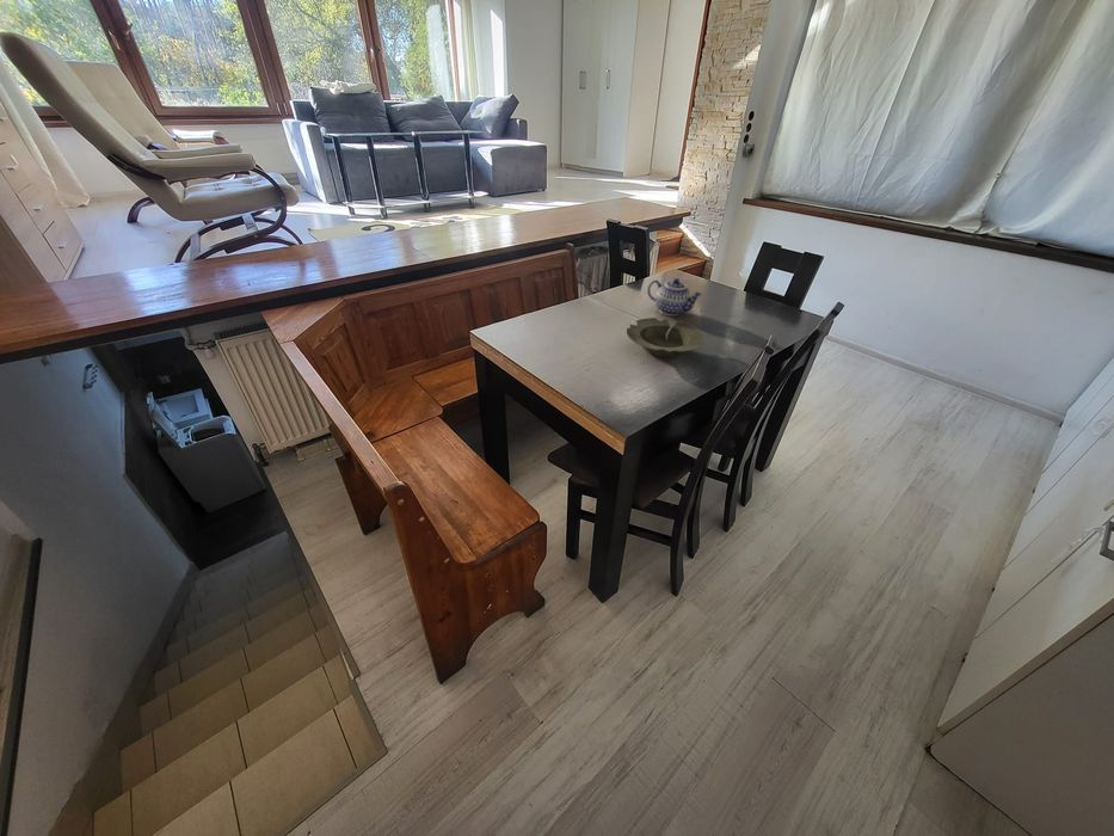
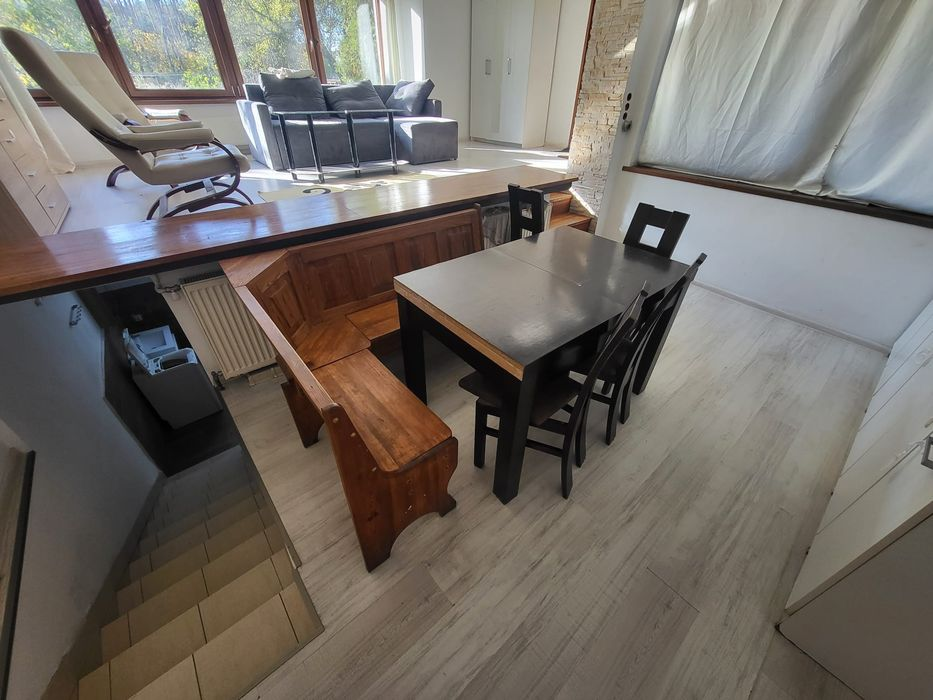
- bowl [626,316,706,358]
- teapot [646,277,703,316]
